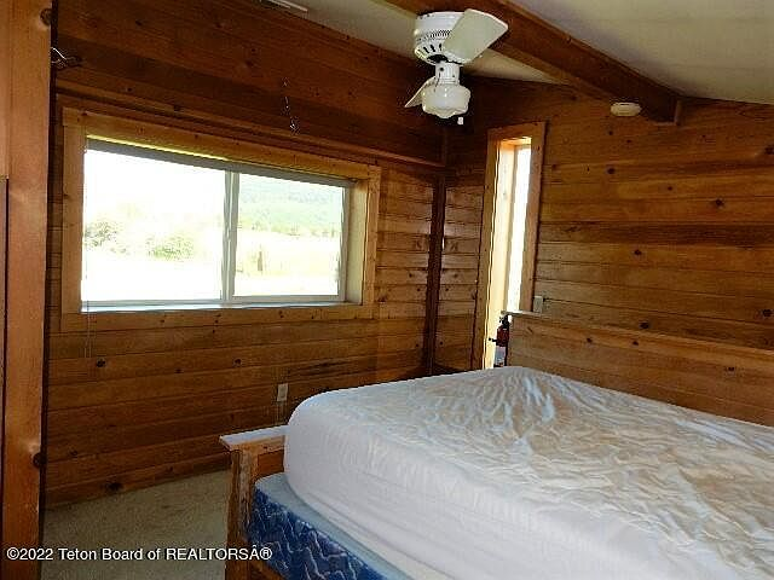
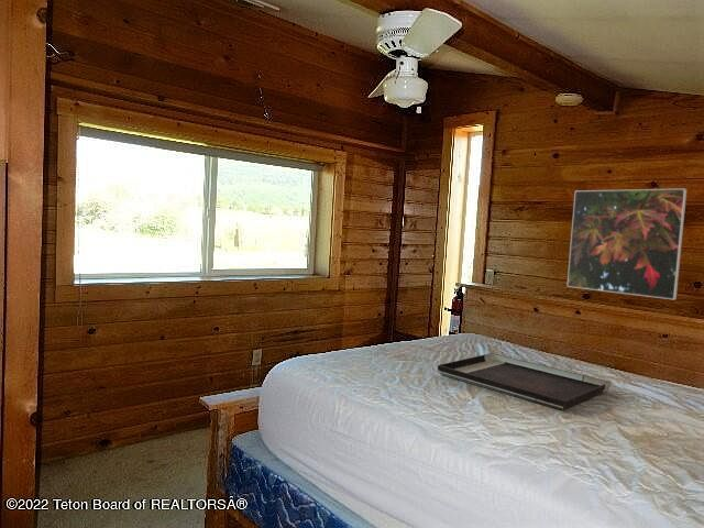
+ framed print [565,188,688,300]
+ tray [437,352,613,411]
